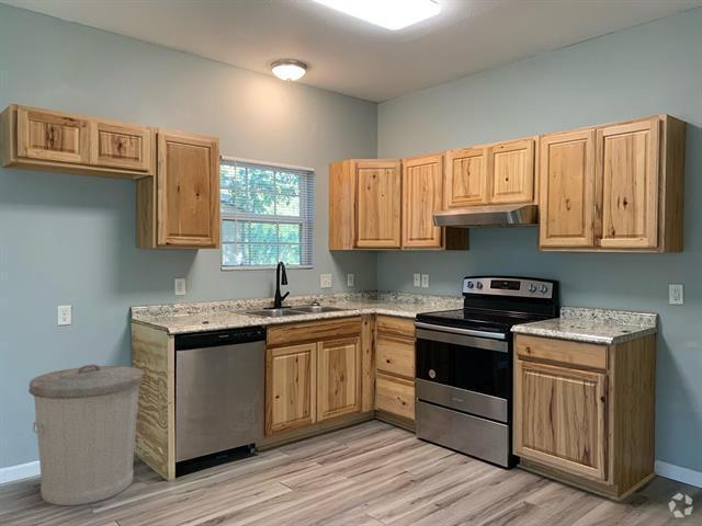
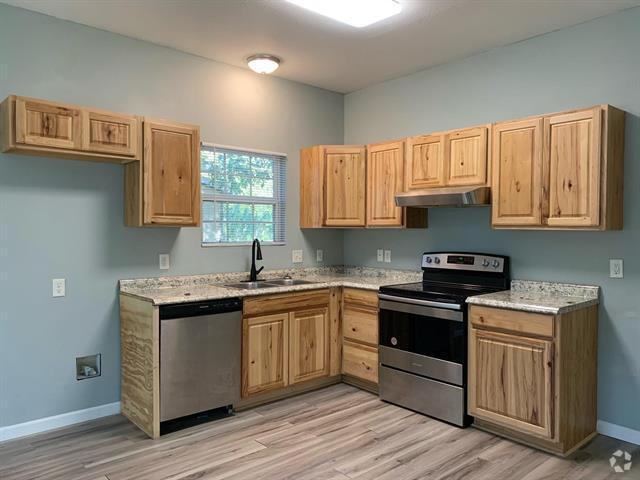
- trash can [27,364,145,506]
